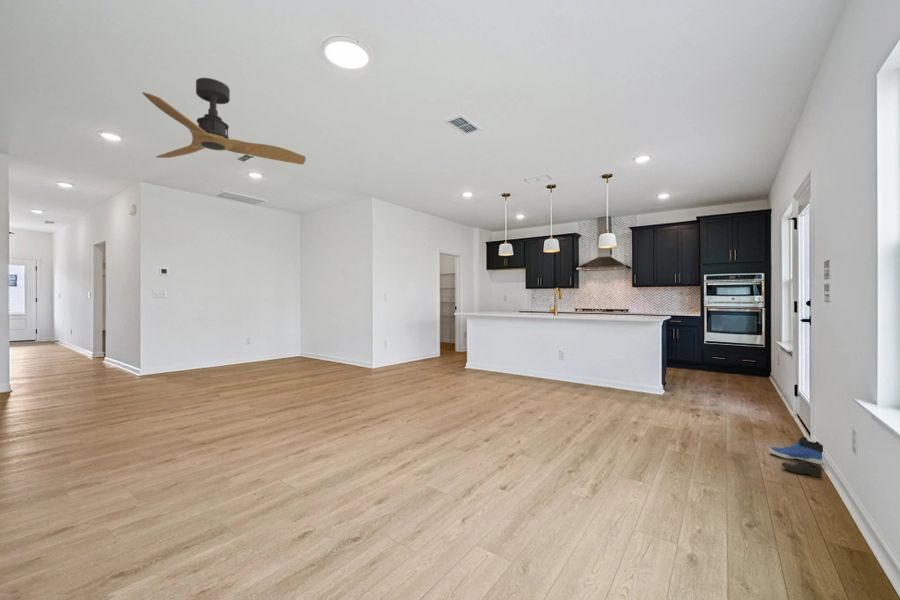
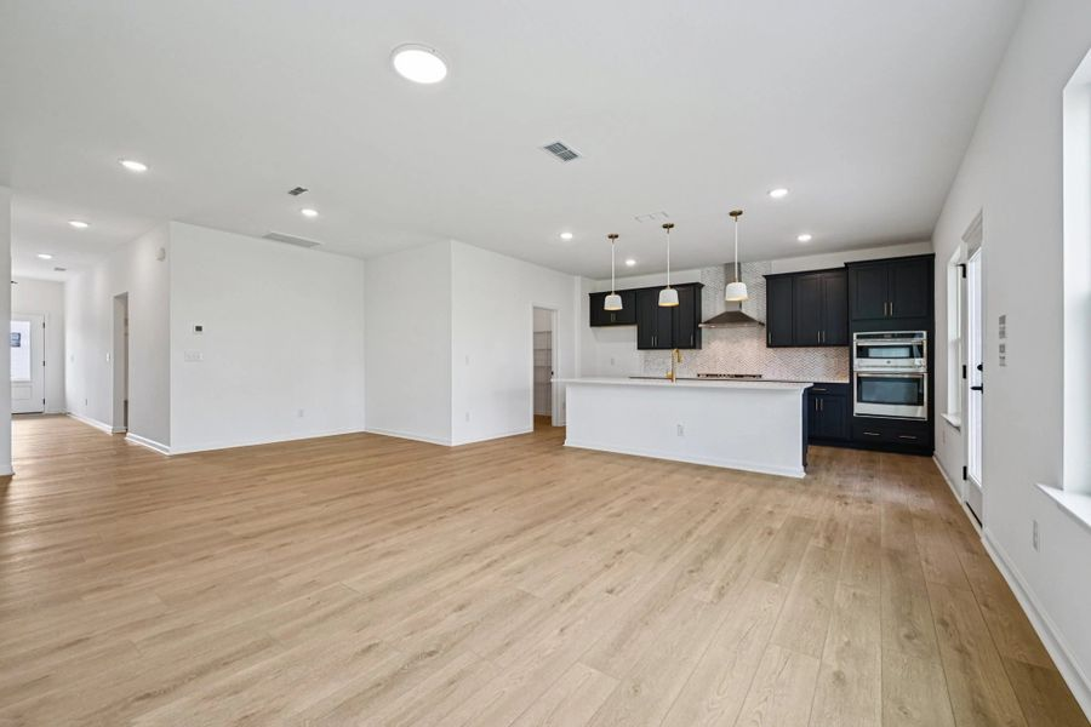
- sneaker [768,436,826,465]
- shoe [780,456,823,478]
- ceiling fan [141,77,307,166]
